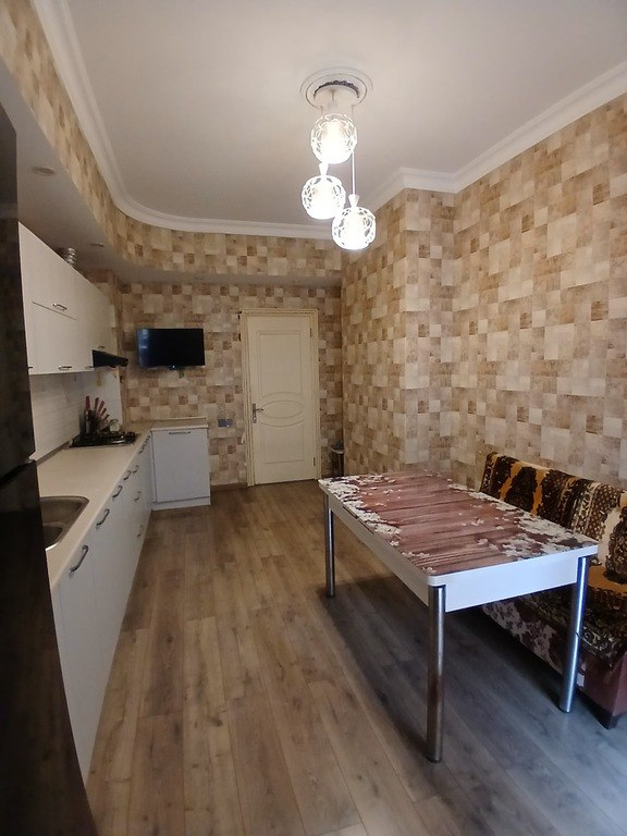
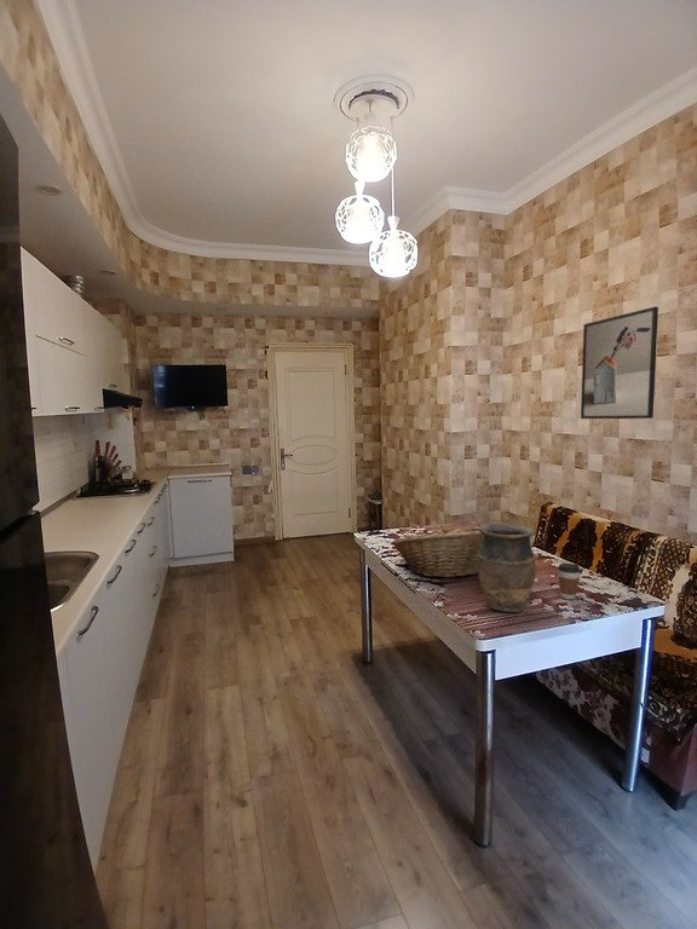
+ fruit basket [391,524,484,578]
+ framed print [580,305,659,420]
+ vase [477,523,537,613]
+ coffee cup [557,562,581,600]
